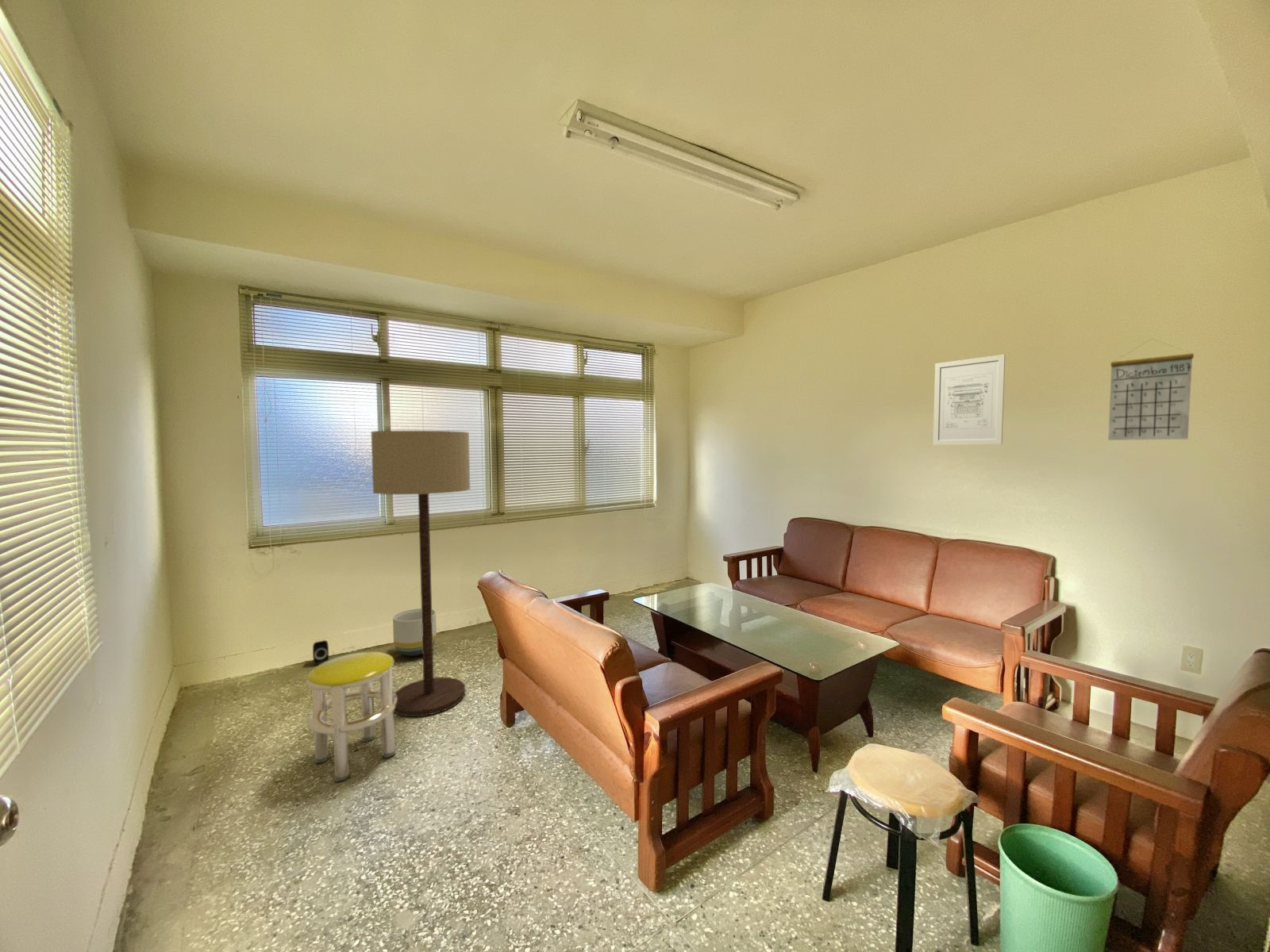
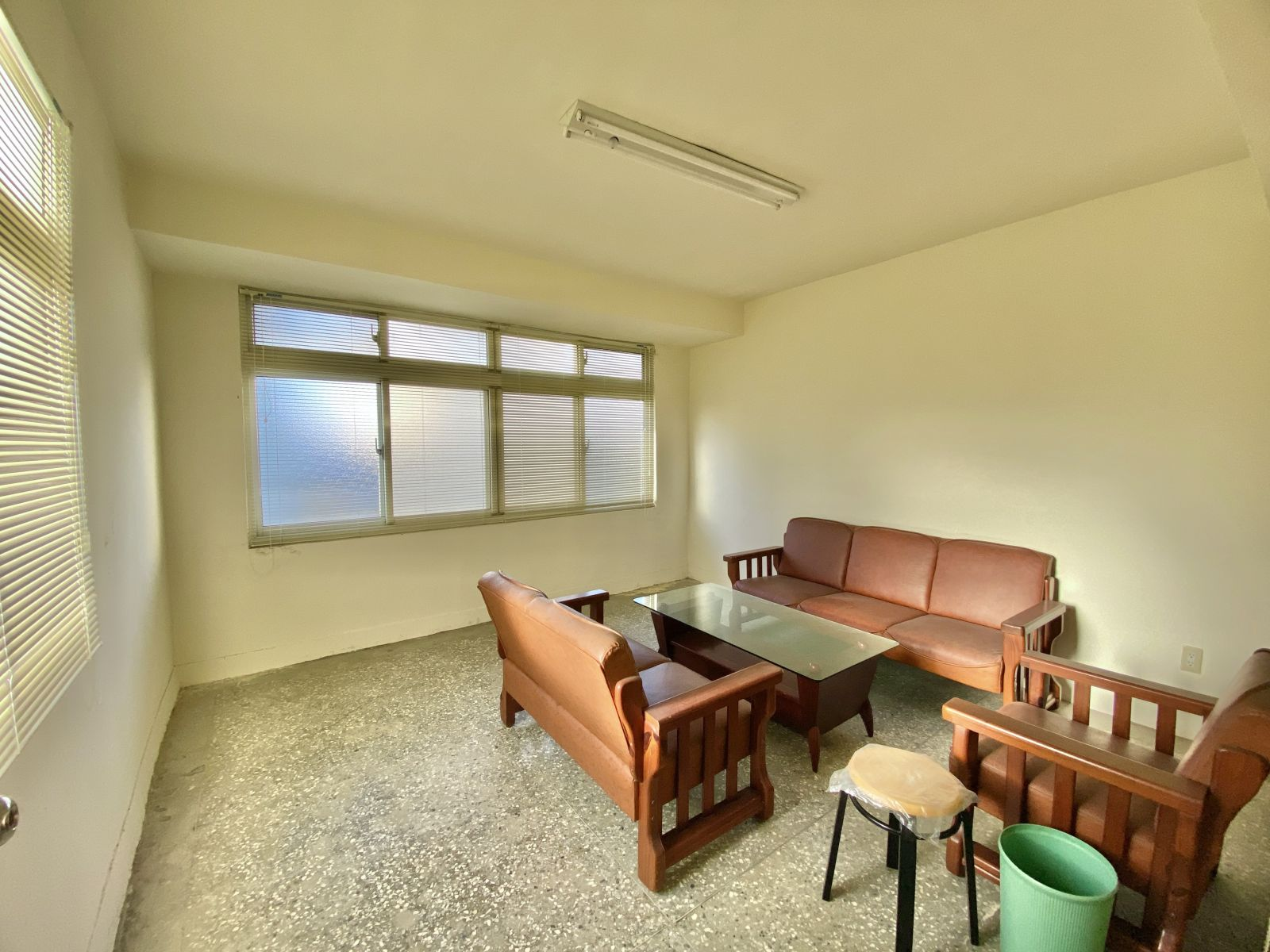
- wall art [933,354,1006,446]
- floor lamp [371,430,471,717]
- planter [392,608,437,657]
- speaker [312,639,329,666]
- calendar [1107,338,1195,441]
- stool [306,651,398,782]
